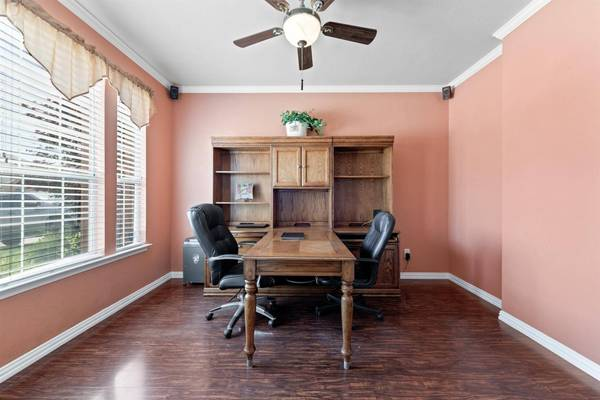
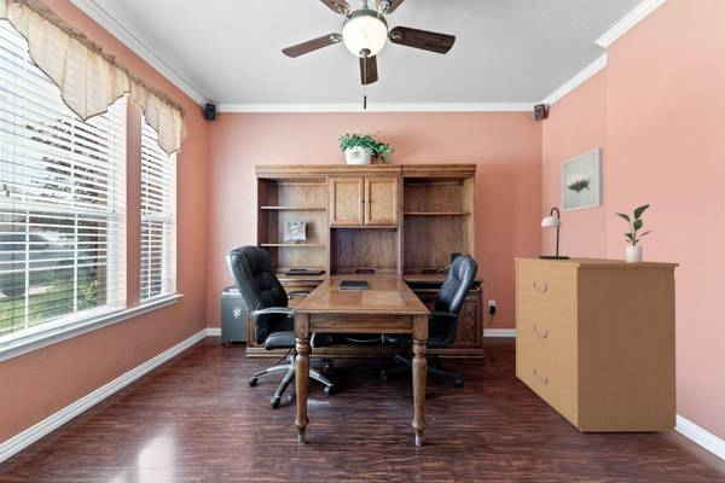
+ potted plant [614,203,652,263]
+ table lamp [538,206,570,260]
+ wall art [561,147,604,214]
+ filing cabinet [514,256,680,432]
